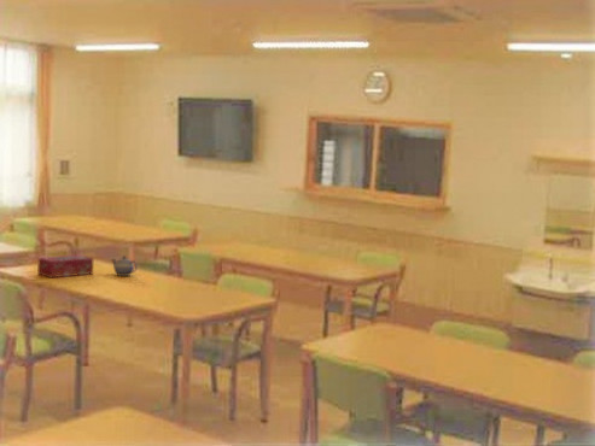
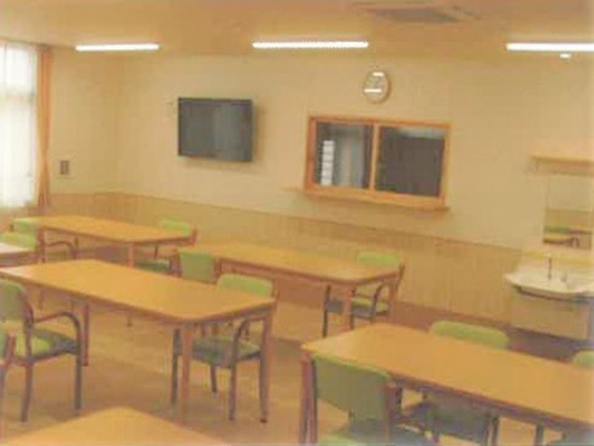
- teapot [110,254,139,277]
- tissue box [36,254,94,278]
